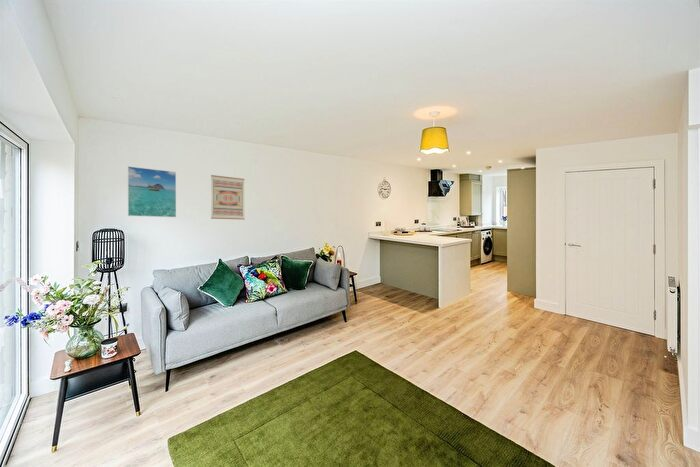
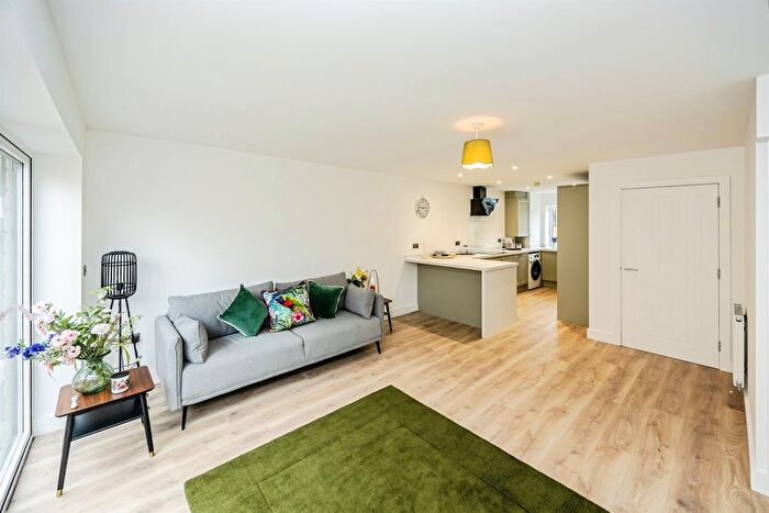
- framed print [127,165,177,218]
- wall art [210,174,245,221]
